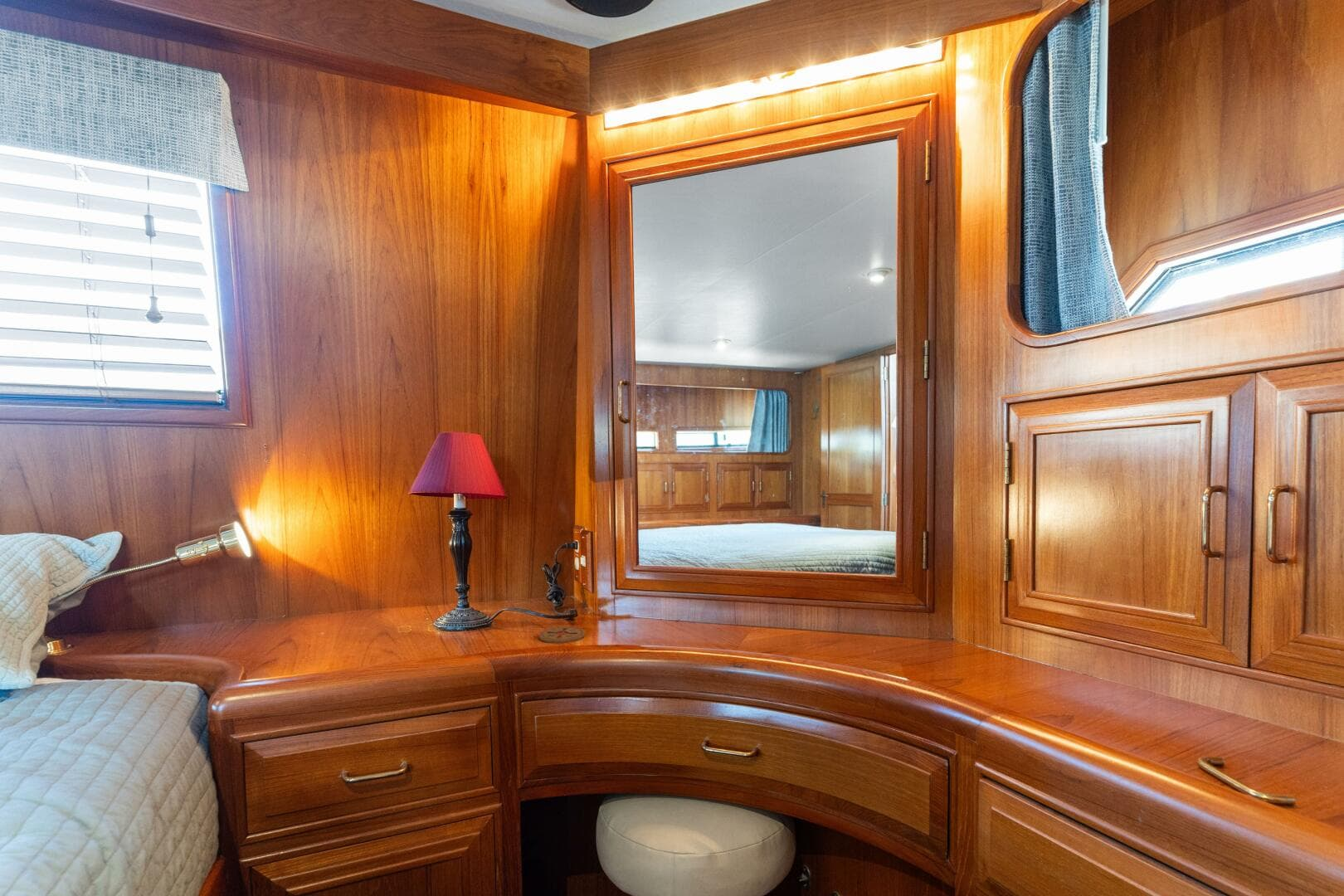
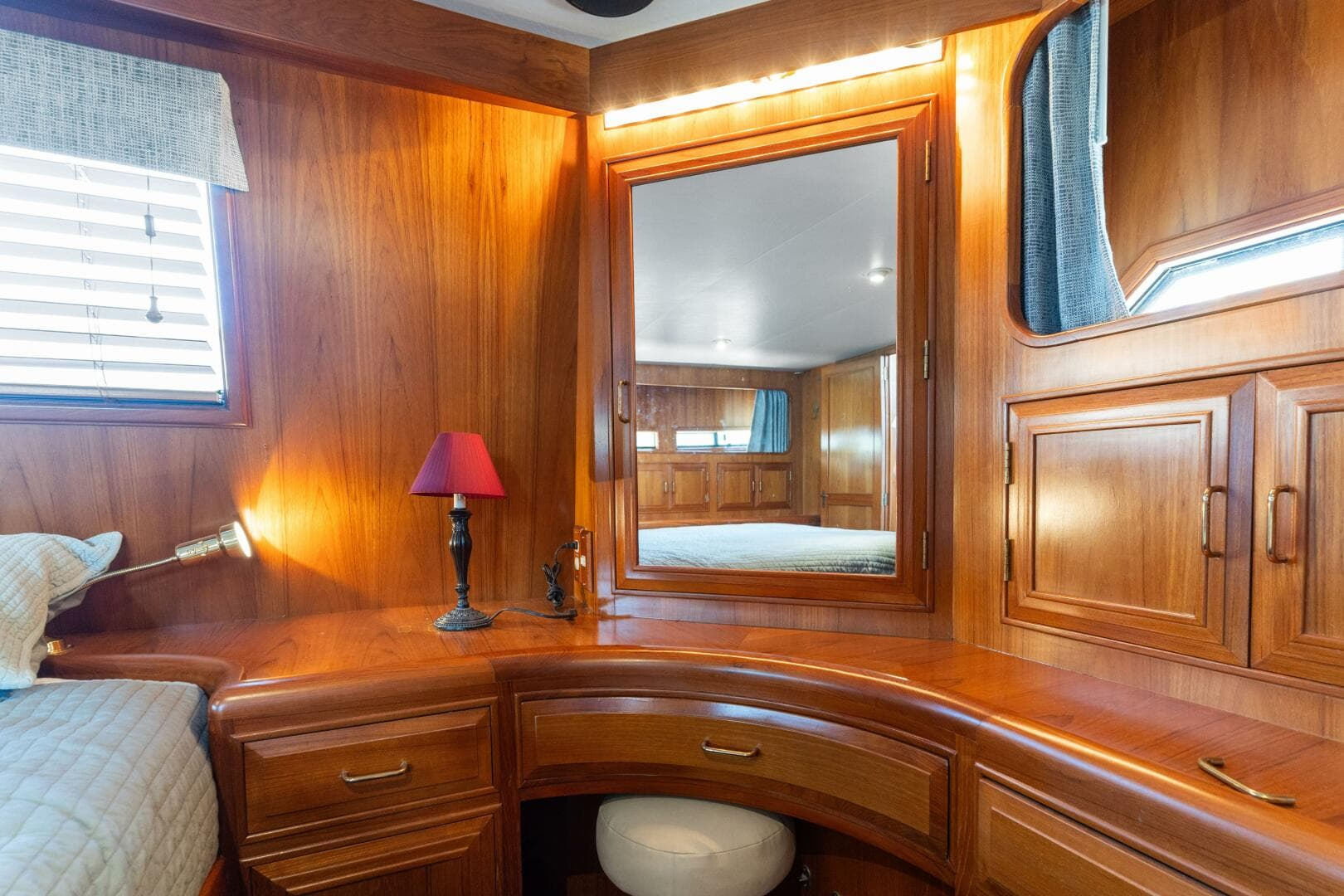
- coaster [538,626,586,644]
